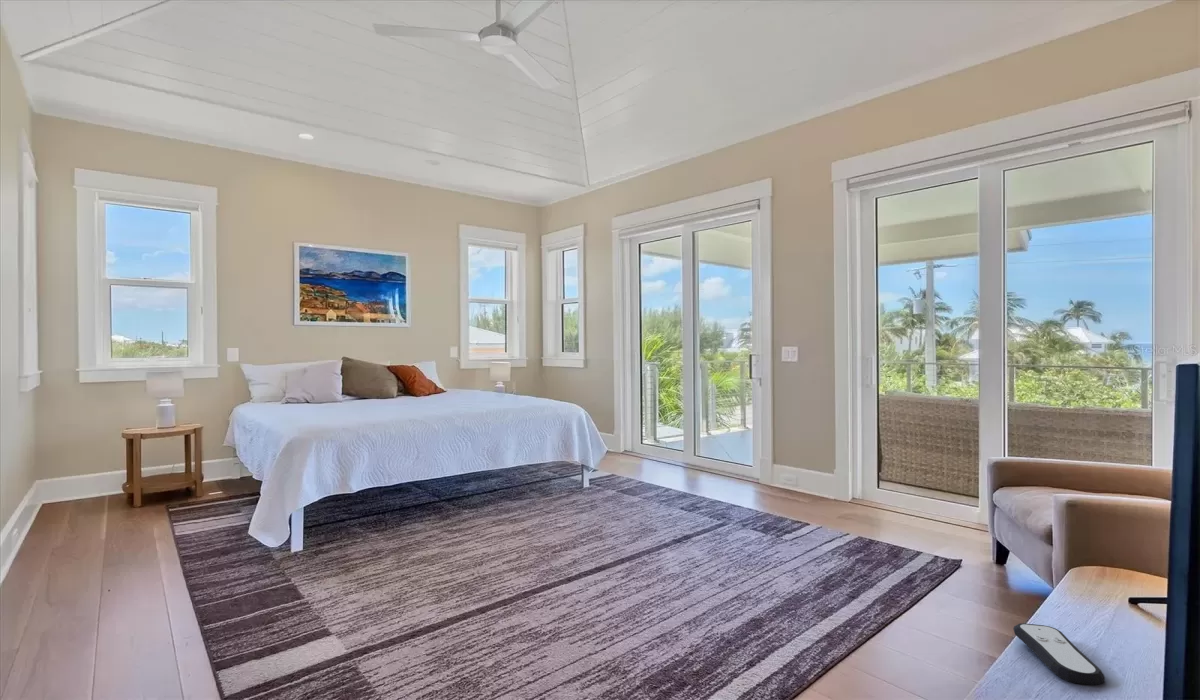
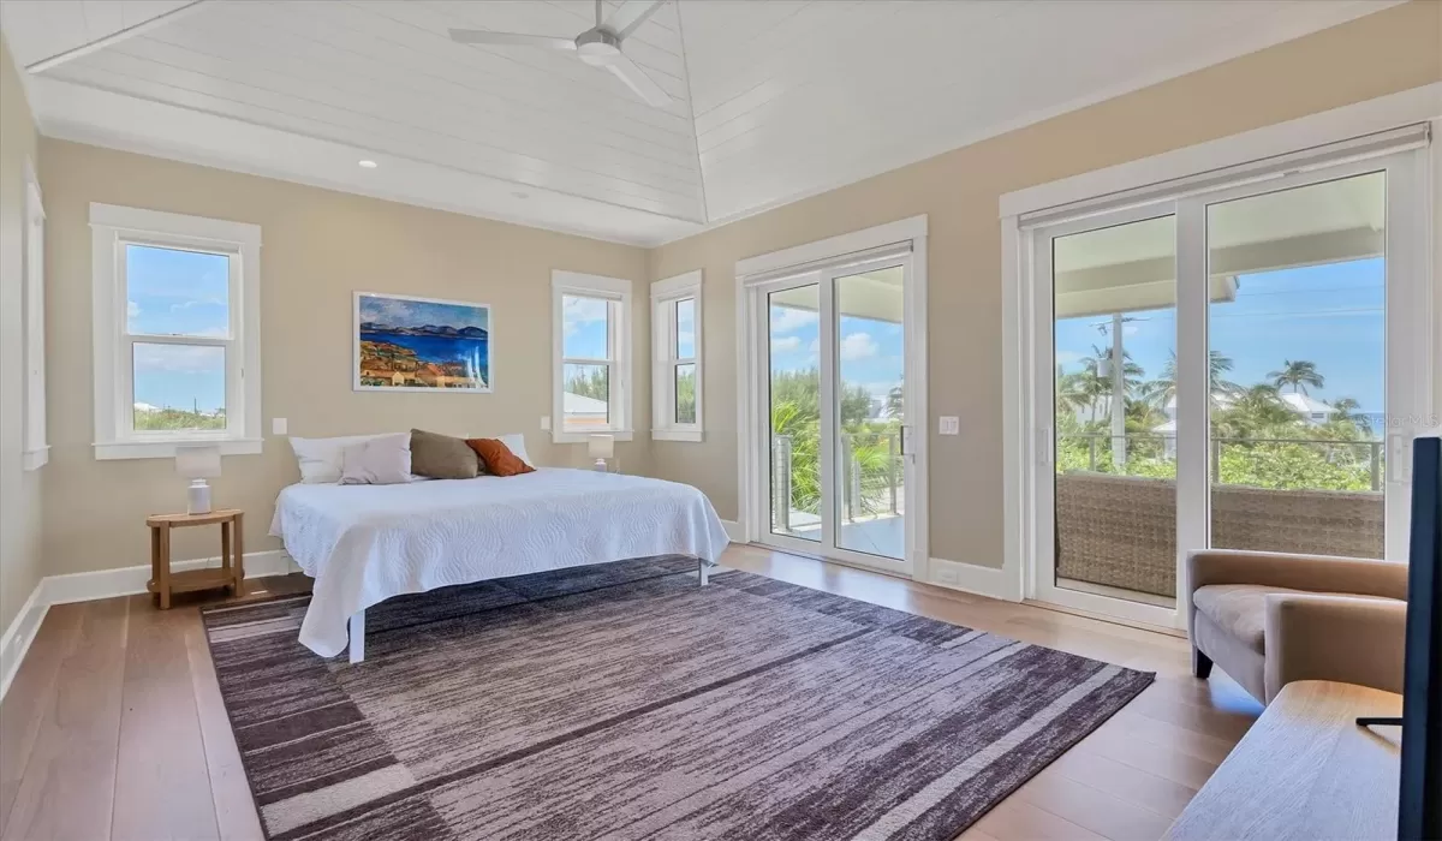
- remote control [1012,622,1106,686]
